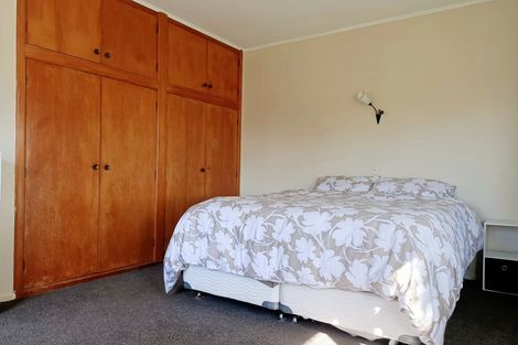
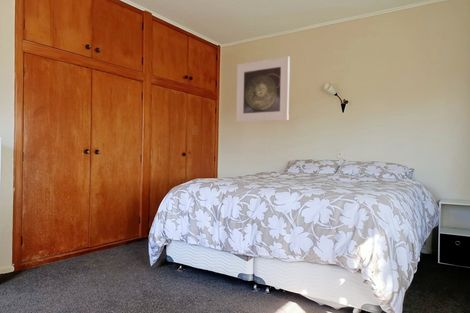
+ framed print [235,56,291,123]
